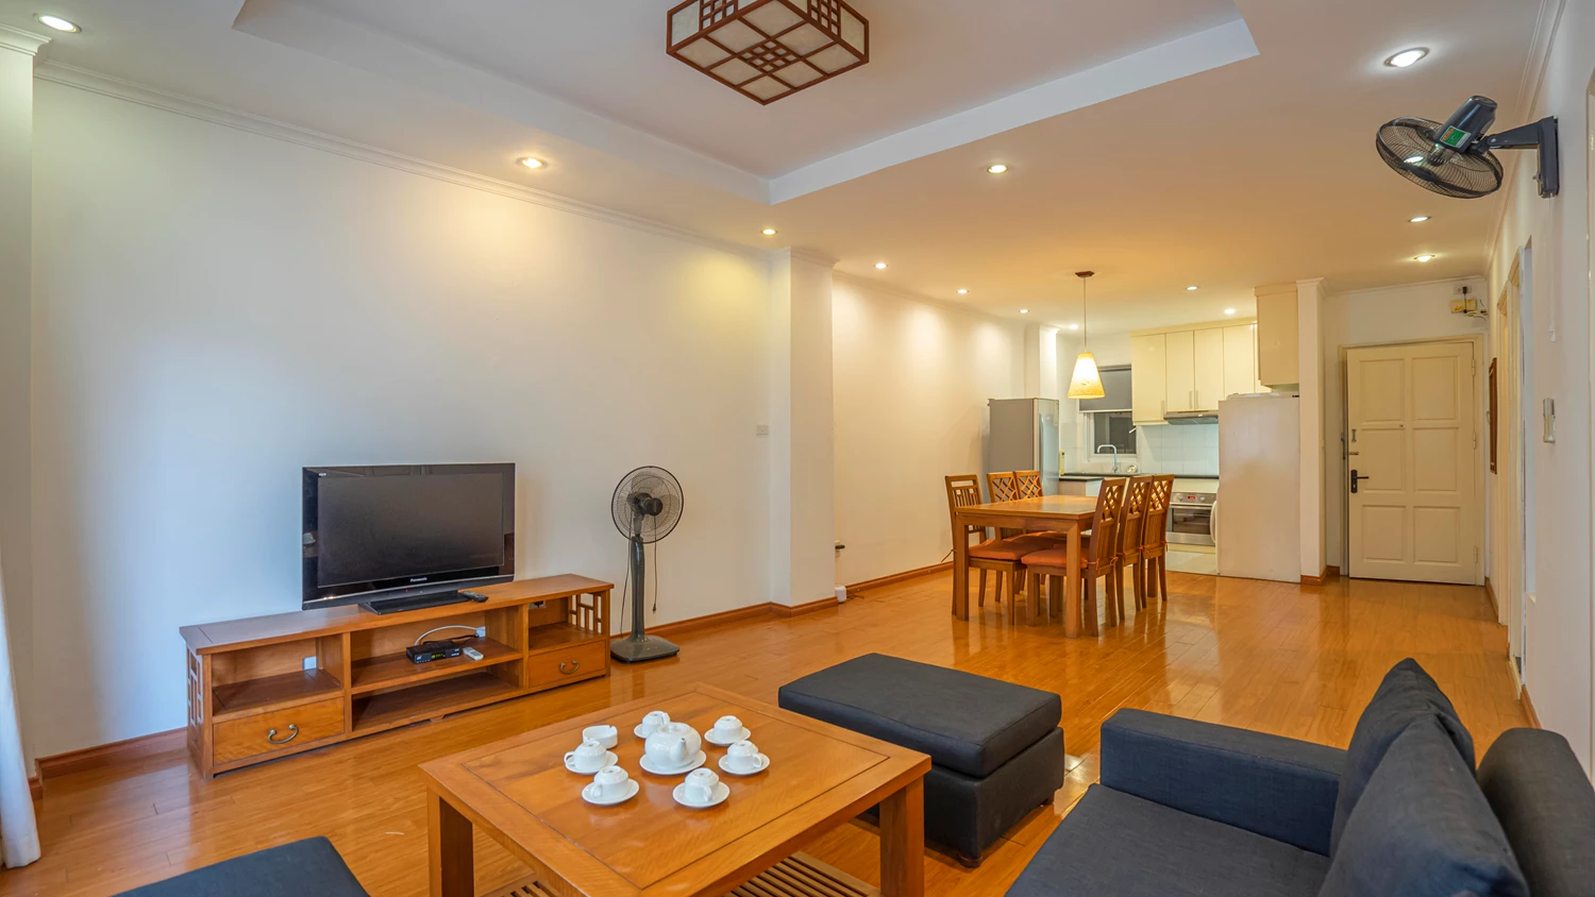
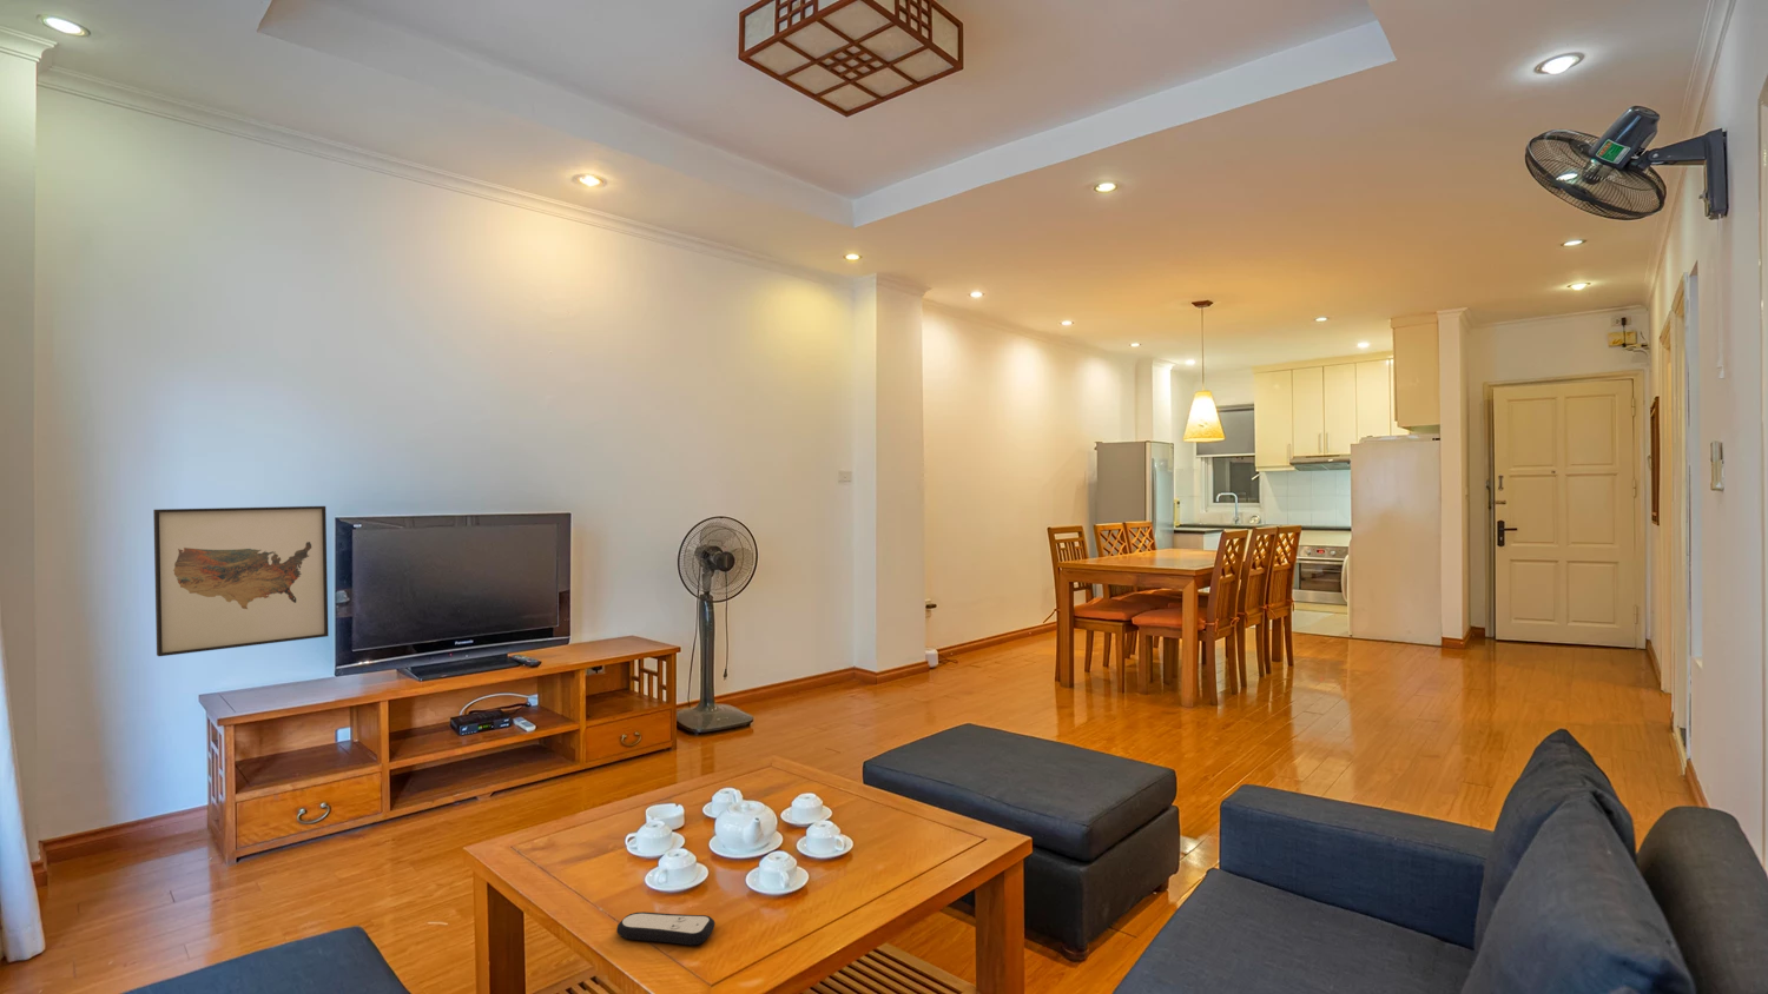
+ wall art [152,505,329,657]
+ remote control [616,910,716,947]
